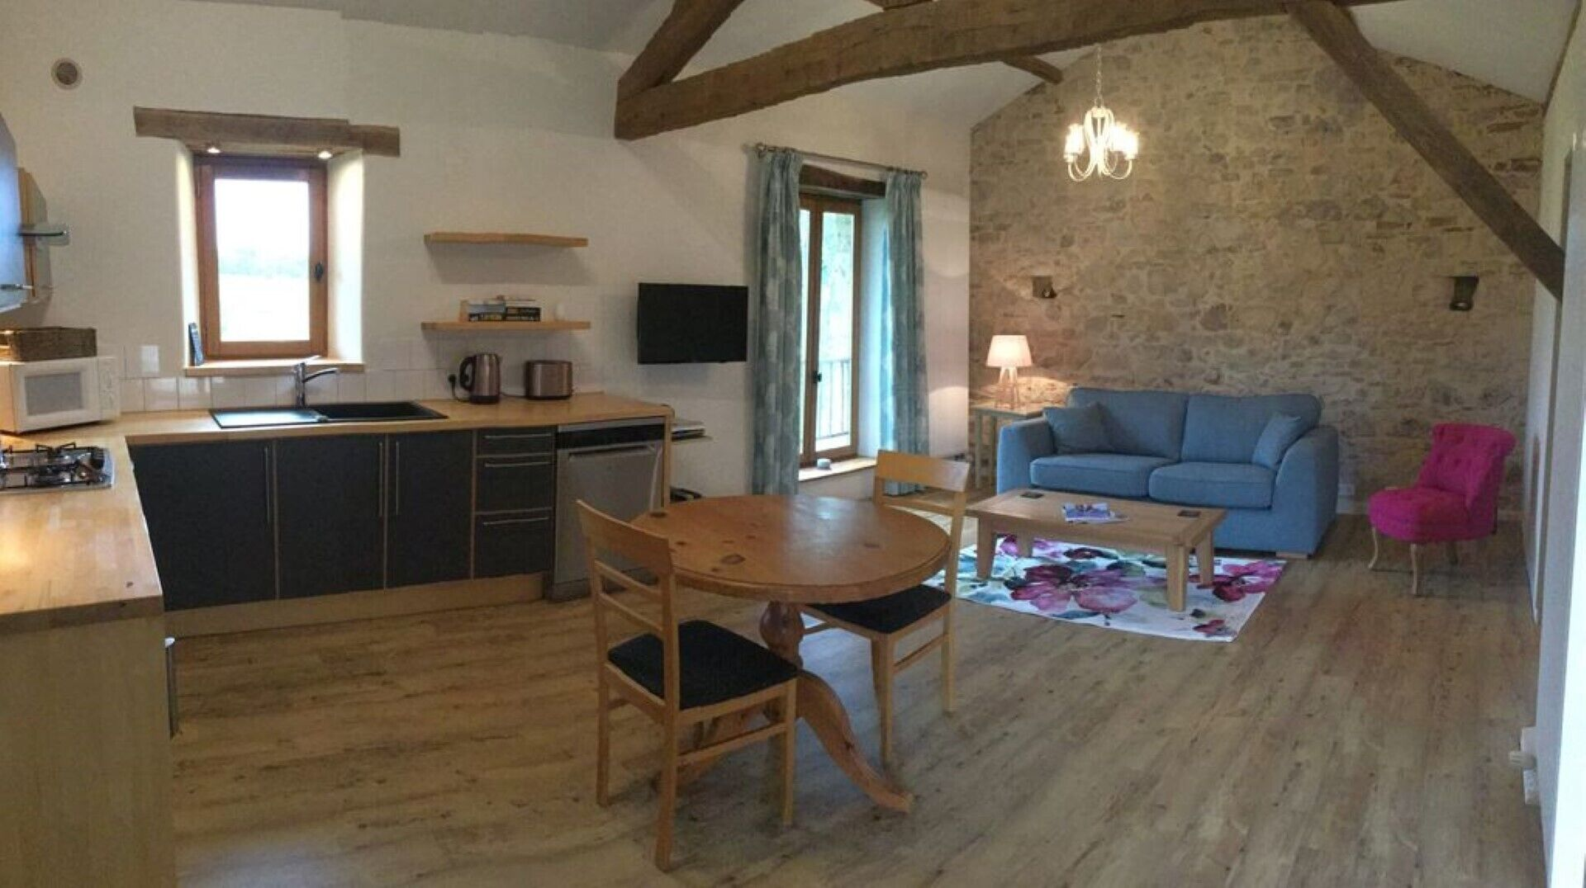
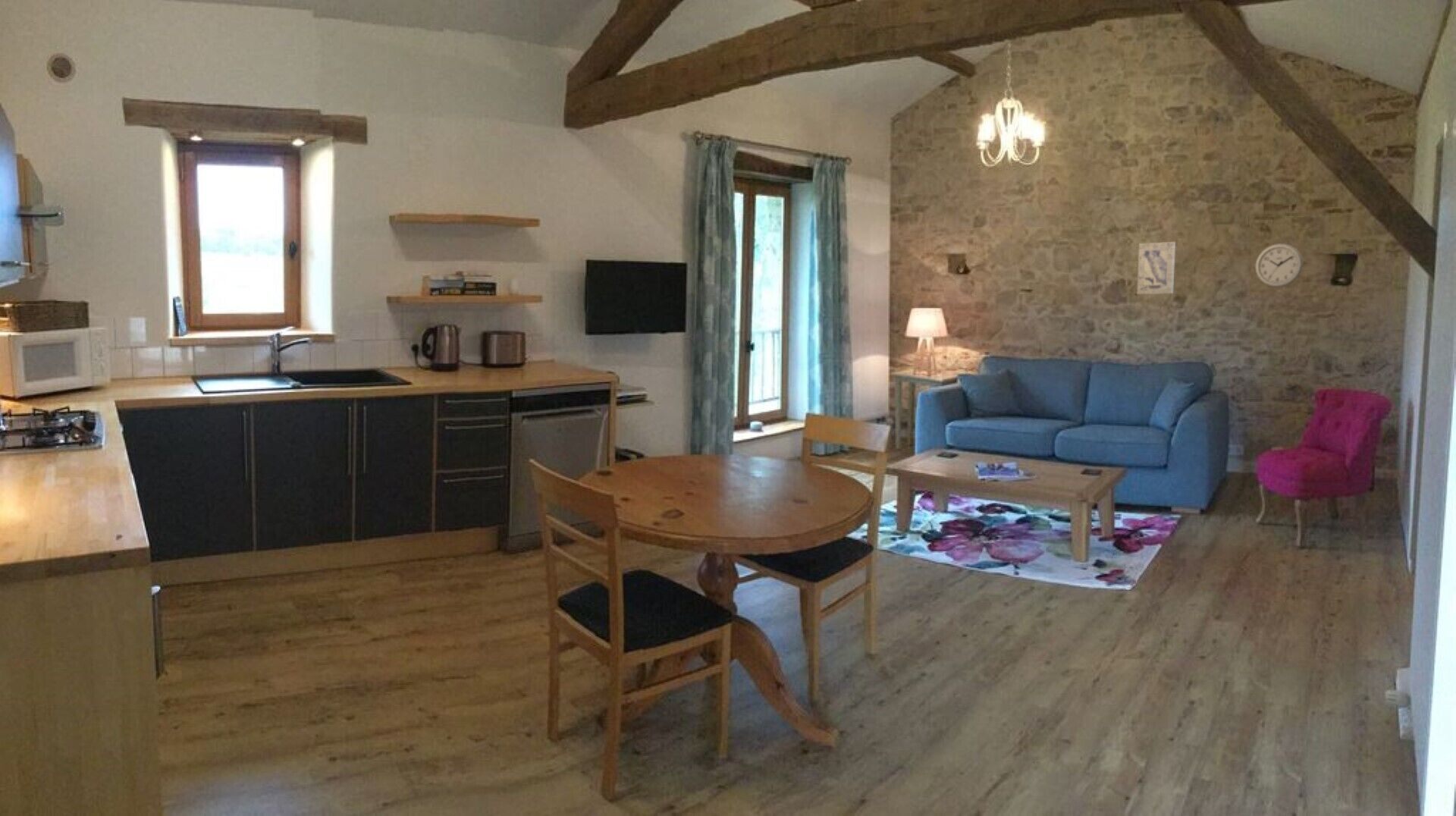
+ wall clock [1254,243,1304,288]
+ wall art [1137,241,1176,295]
